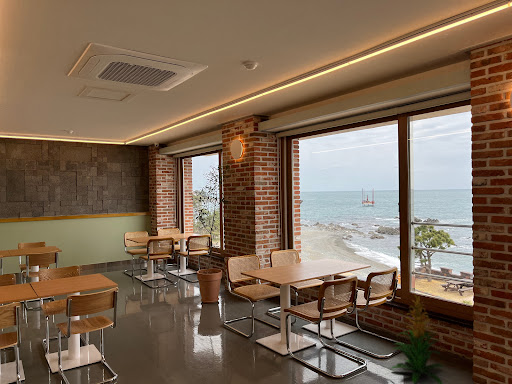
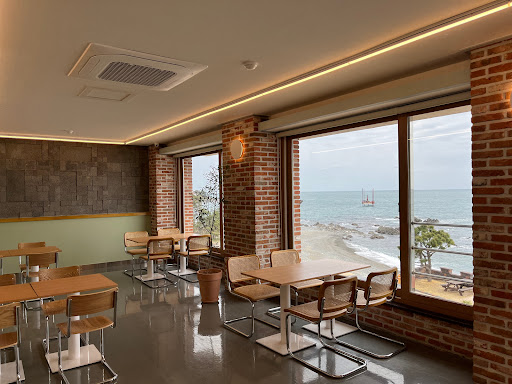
- indoor plant [389,293,446,384]
